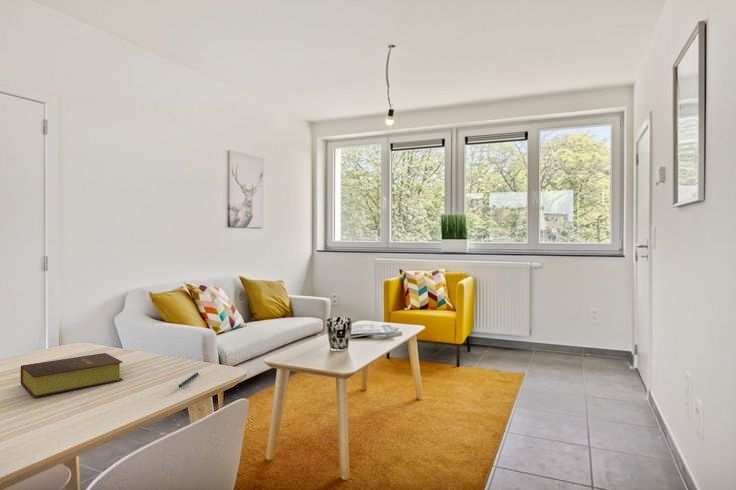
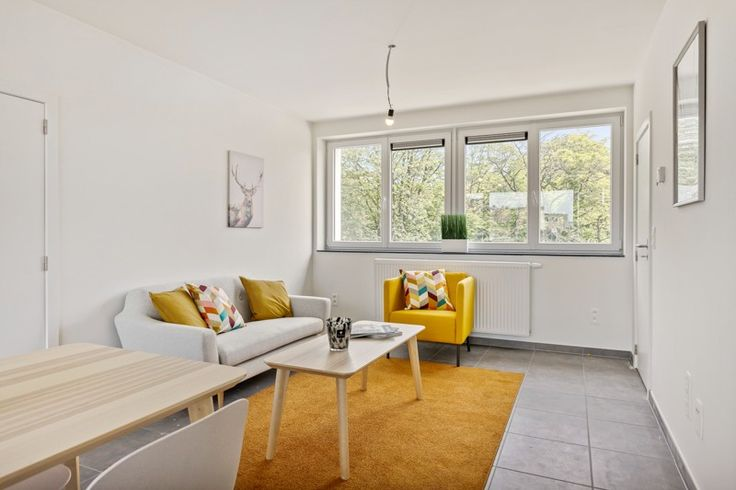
- pen [178,371,199,389]
- bible [20,352,124,398]
